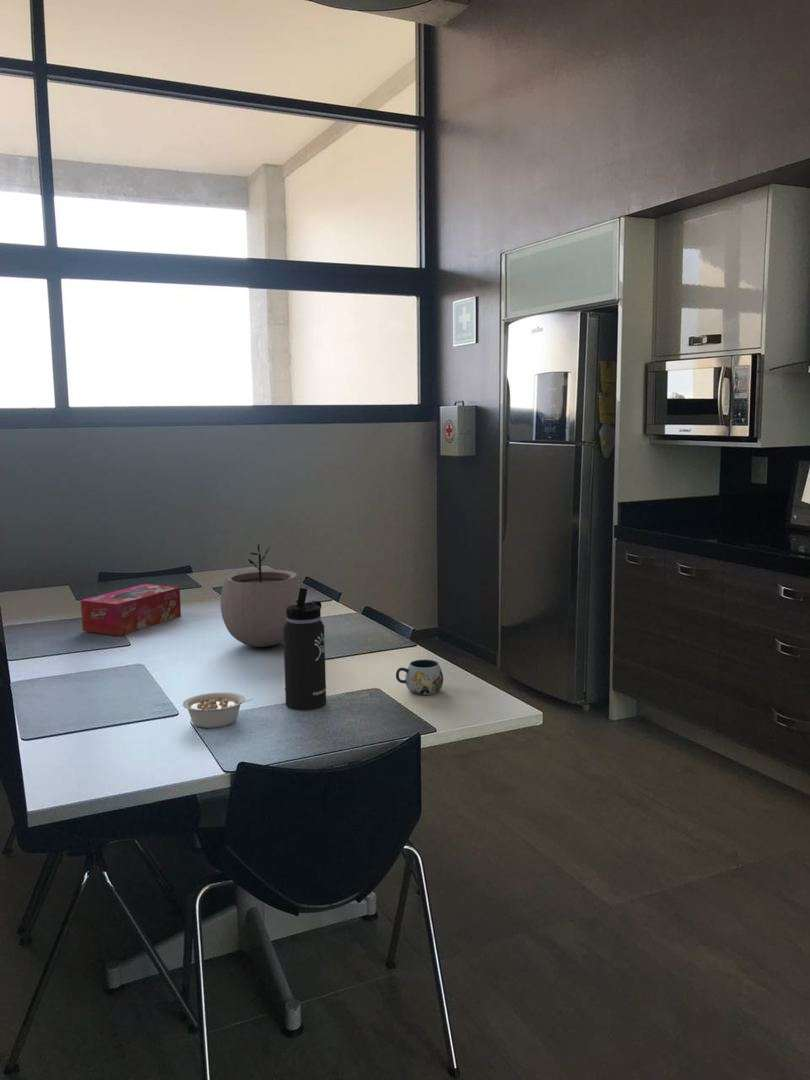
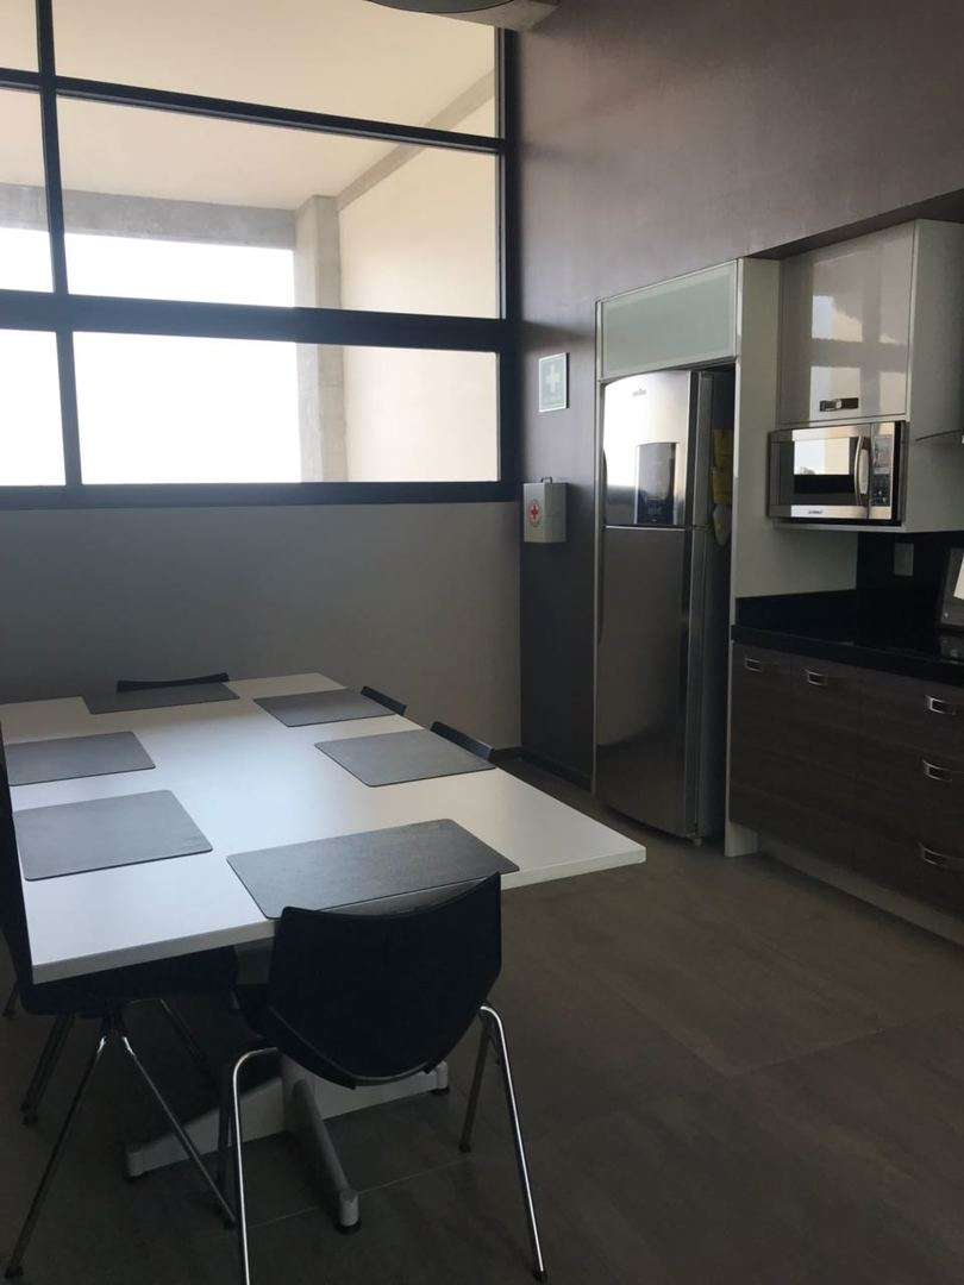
- legume [182,691,254,729]
- tissue box [80,583,182,637]
- plant pot [220,543,302,648]
- thermos bottle [283,587,327,711]
- mug [395,659,444,696]
